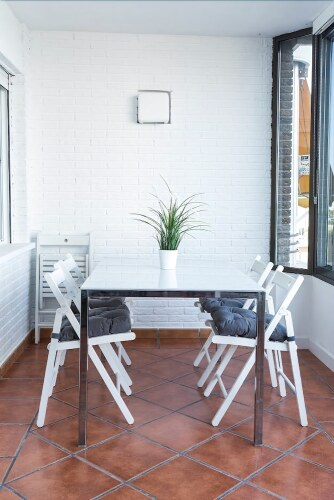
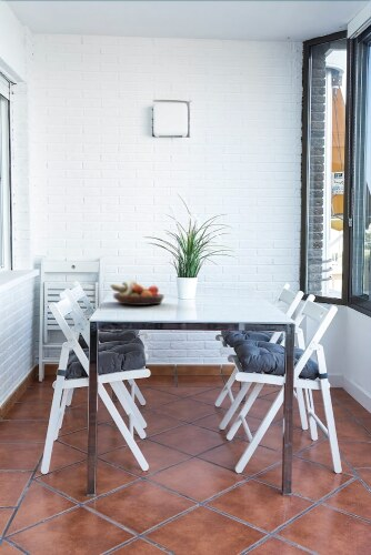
+ fruit bowl [109,280,166,306]
